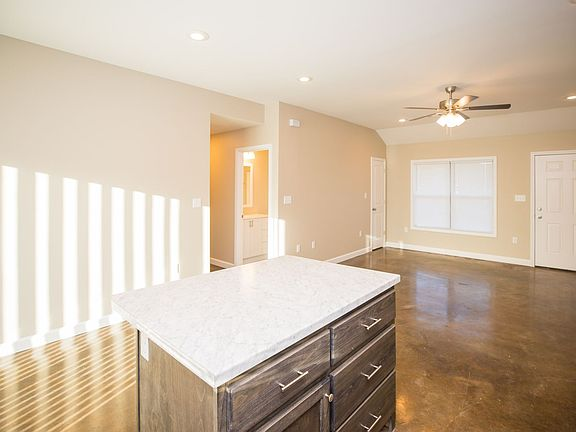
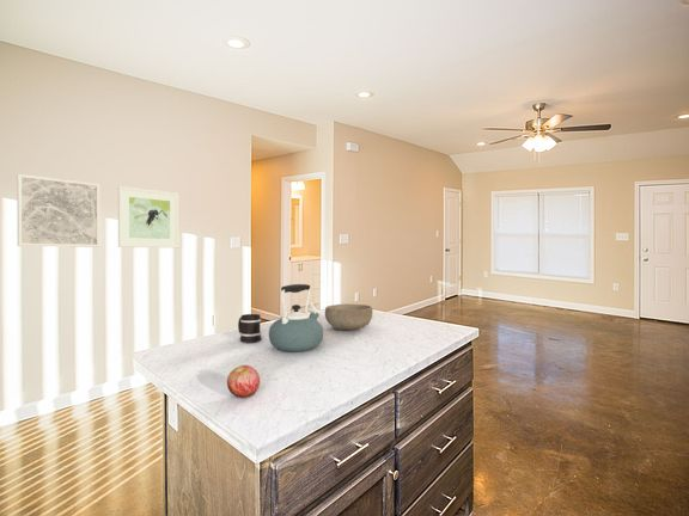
+ bowl [324,303,373,331]
+ kettle [268,283,324,352]
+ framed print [117,185,181,250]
+ apple [226,364,261,399]
+ wall art [16,173,100,248]
+ mug [237,313,262,343]
